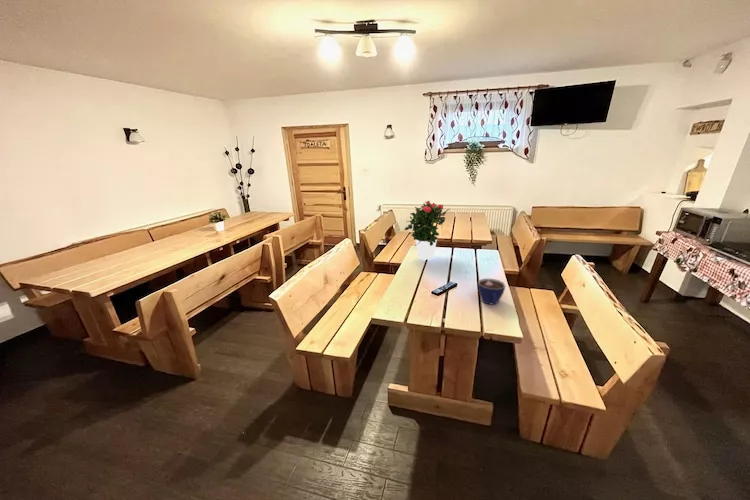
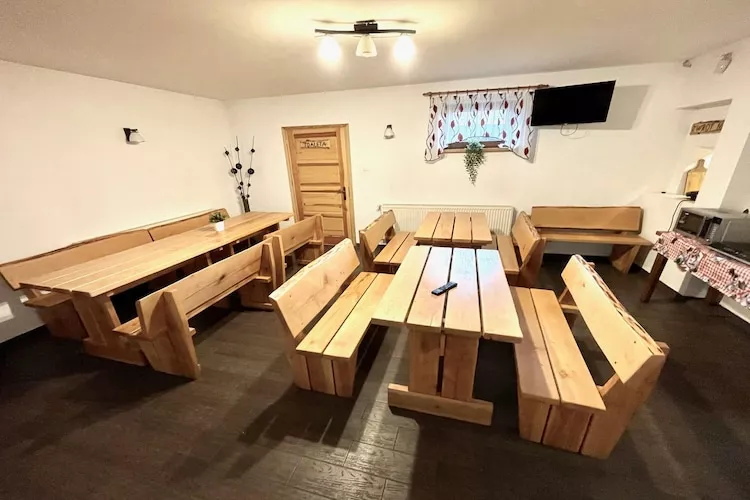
- cup [477,277,506,306]
- potted flower [403,200,450,260]
